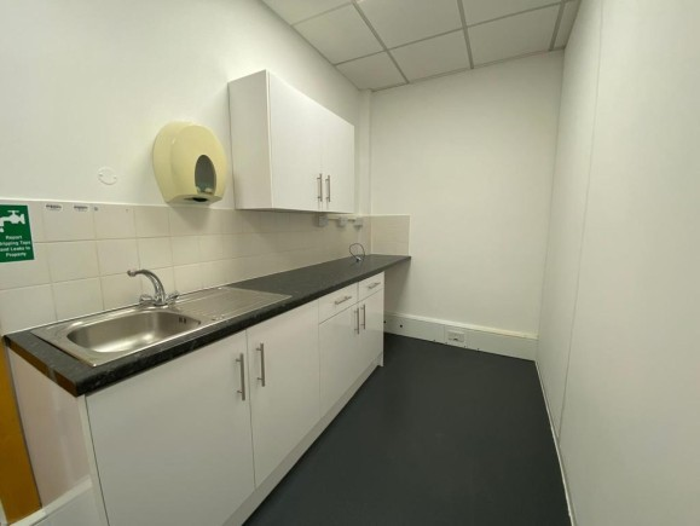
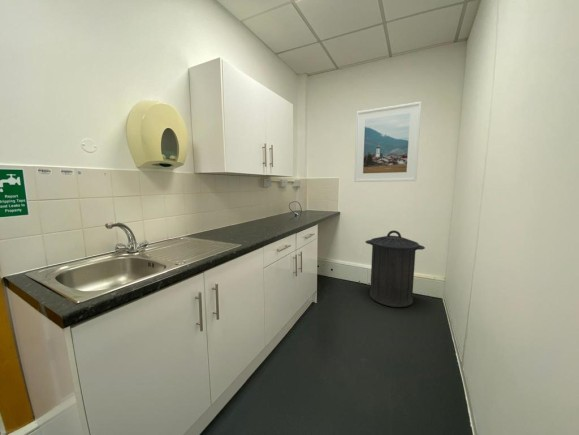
+ trash can [364,229,426,308]
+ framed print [353,101,422,183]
